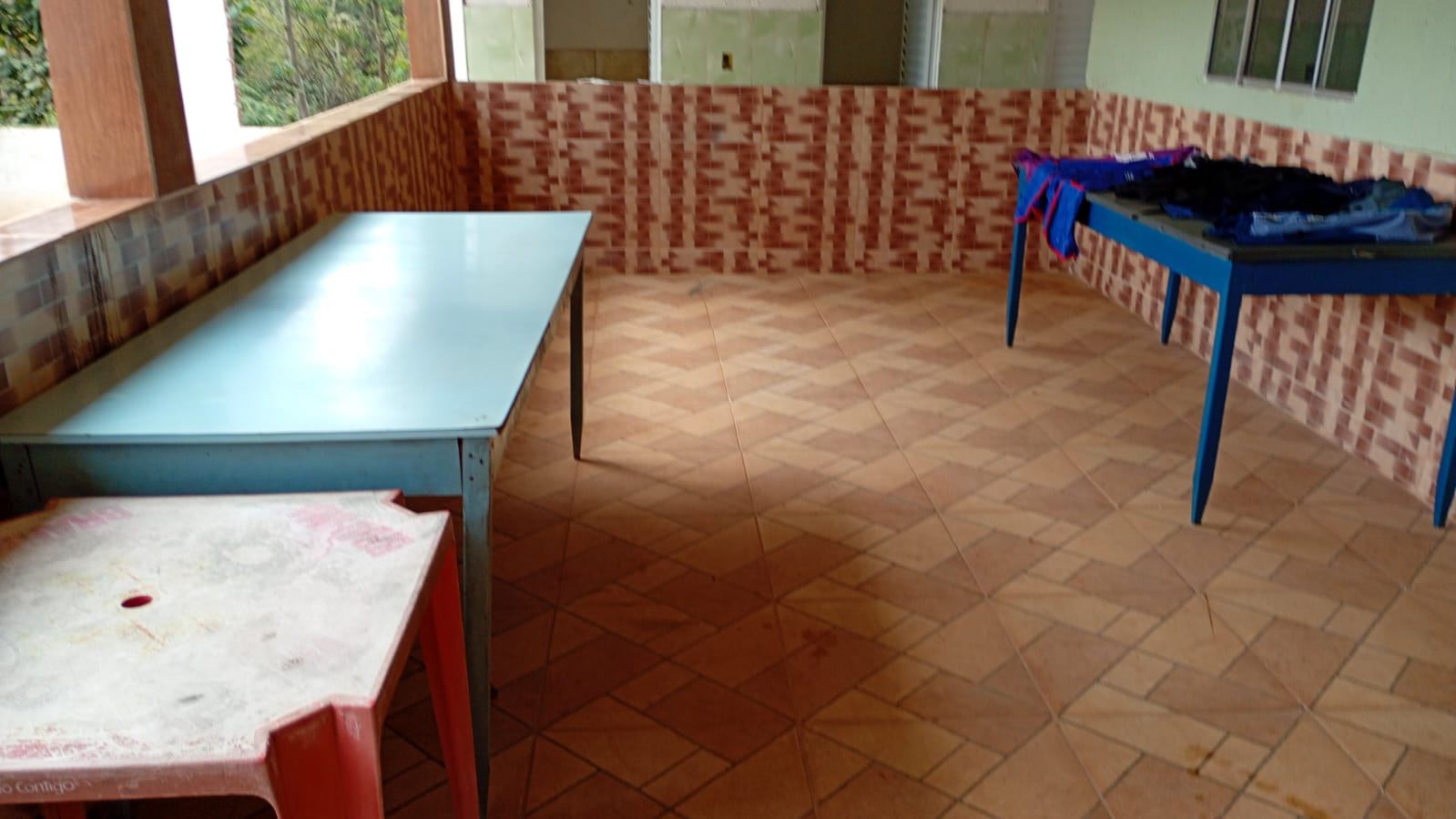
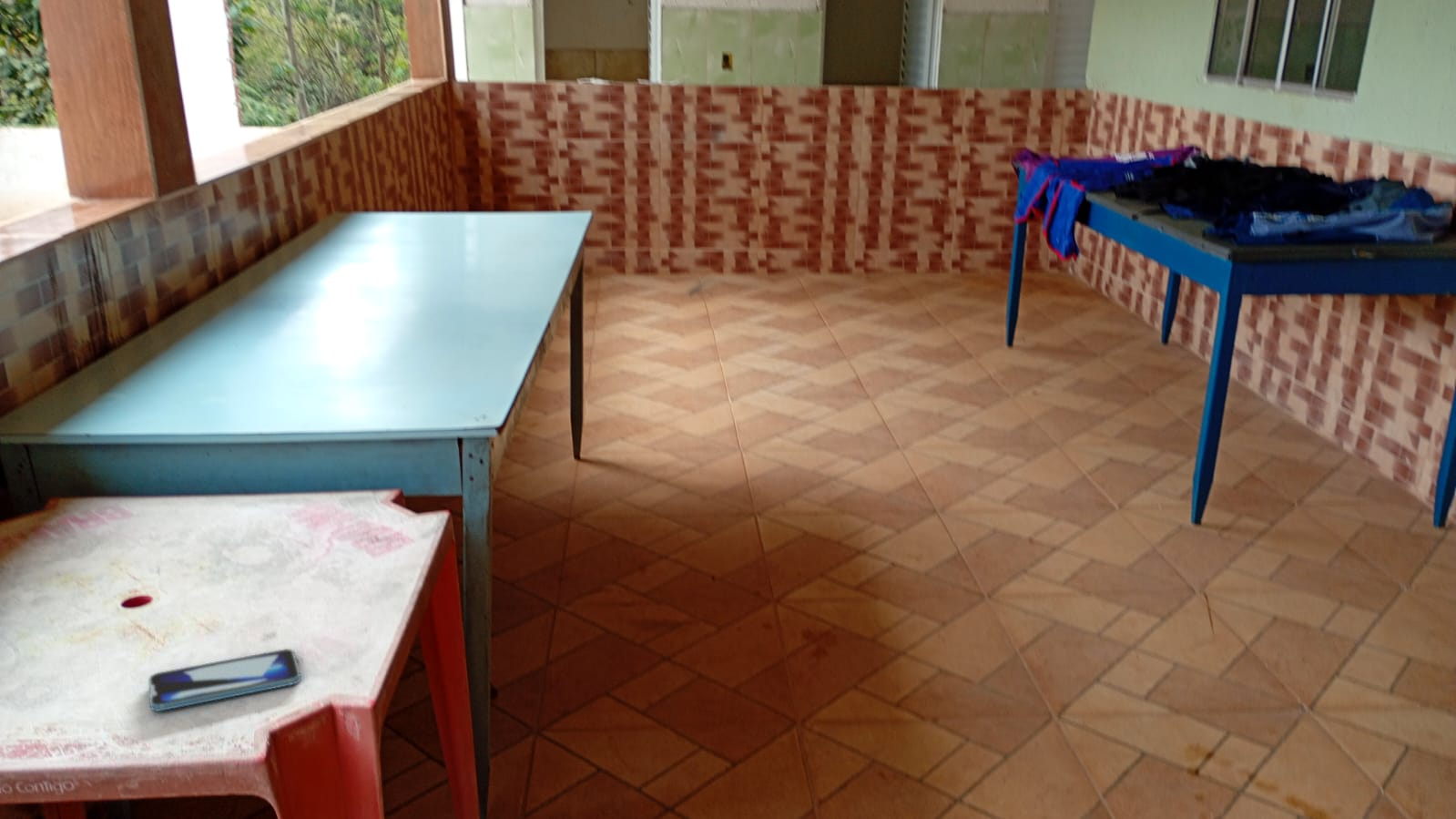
+ smartphone [148,648,301,712]
